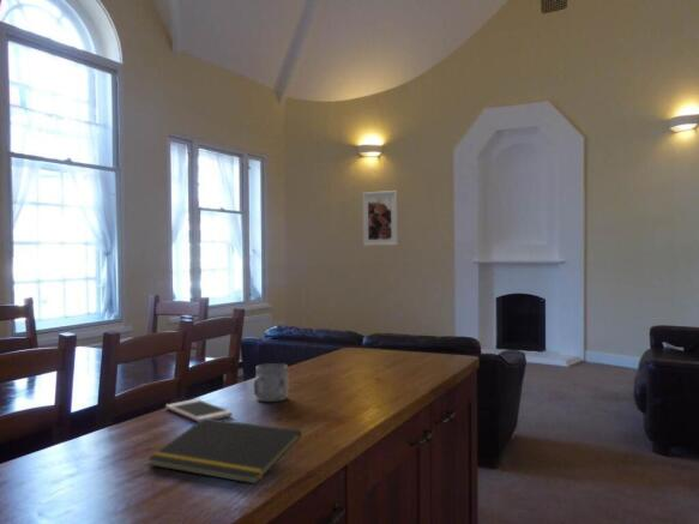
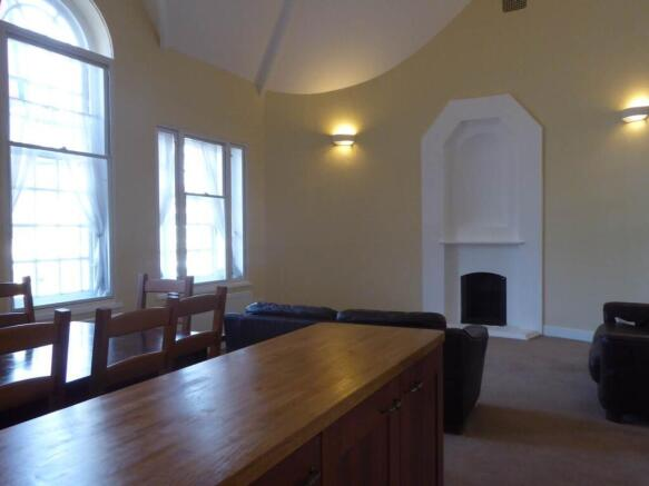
- mug [253,362,289,403]
- notepad [147,418,302,486]
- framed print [361,189,399,247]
- cell phone [164,398,234,423]
